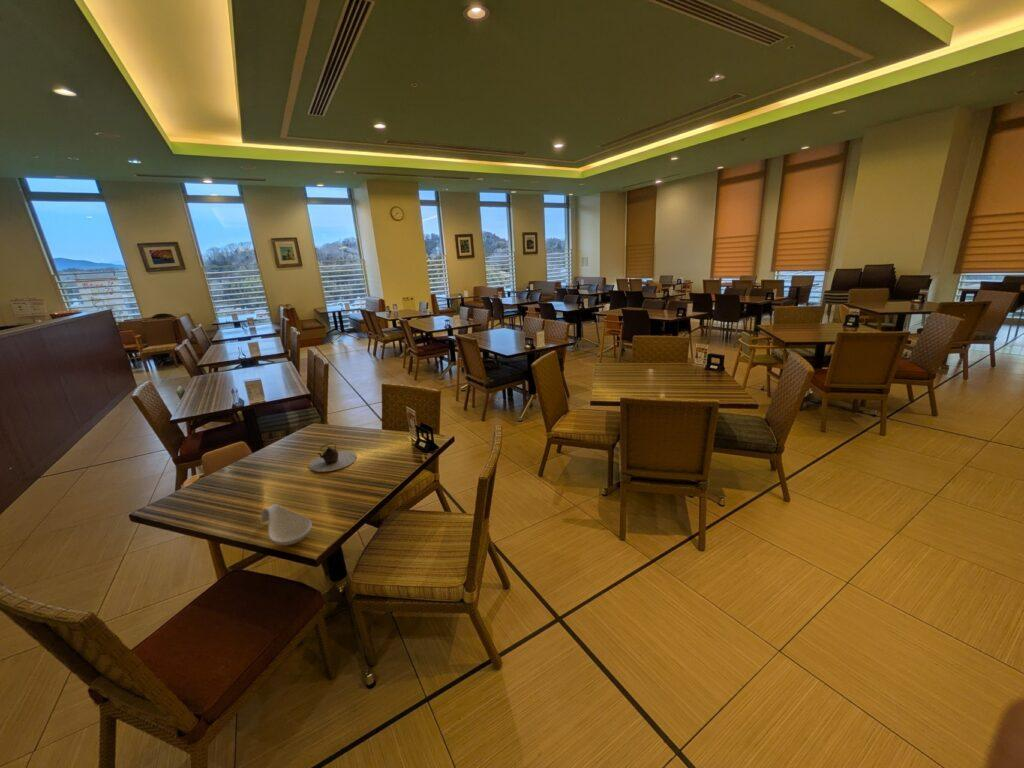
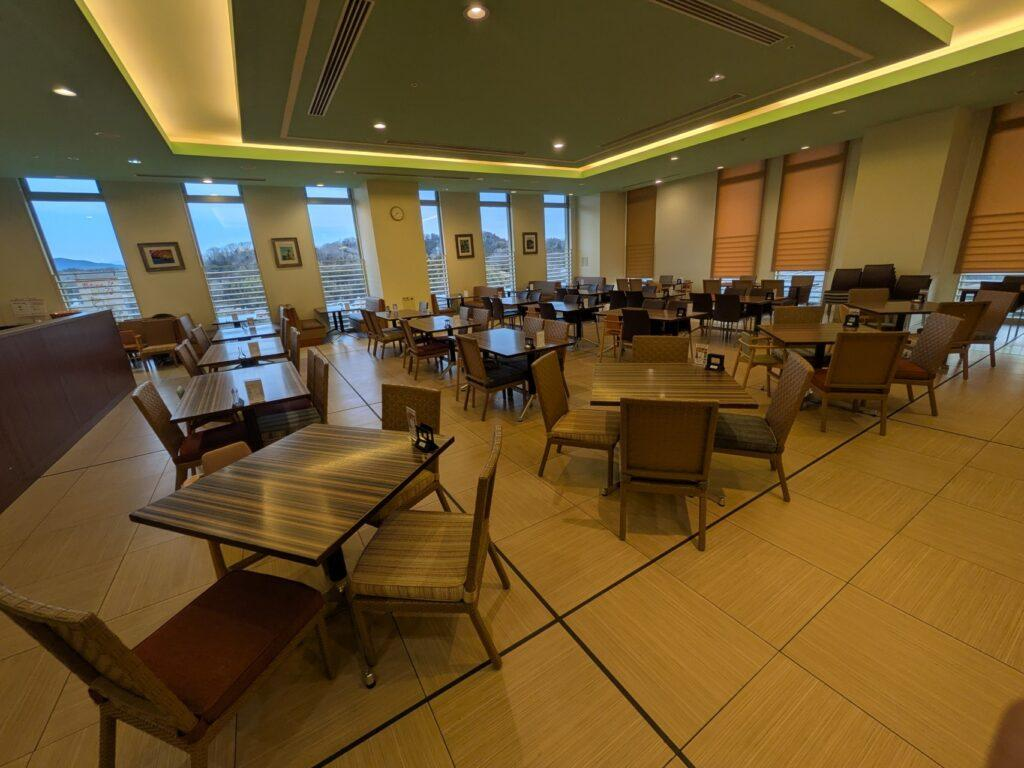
- teapot [308,442,358,473]
- spoon rest [260,503,313,546]
